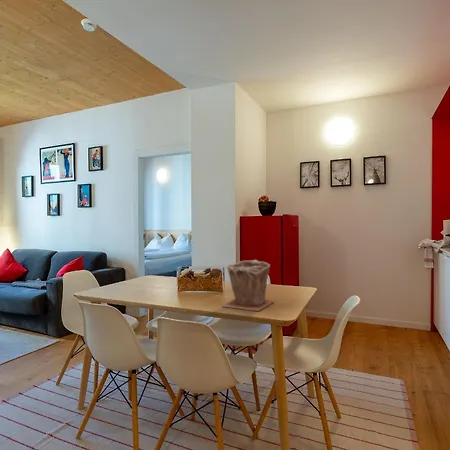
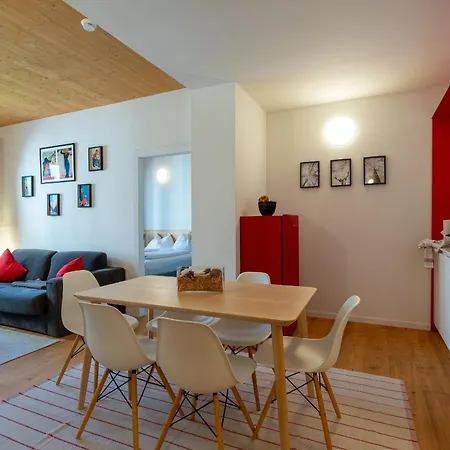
- plant pot [222,259,275,312]
